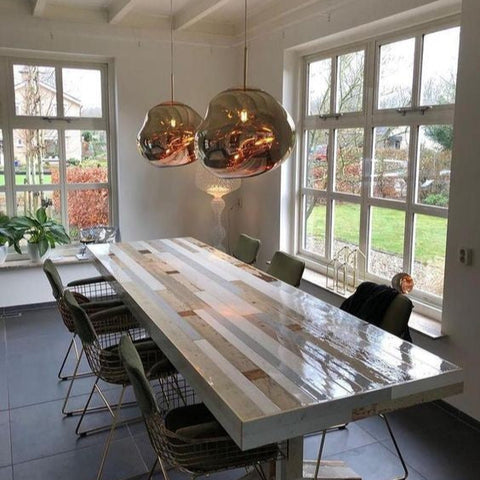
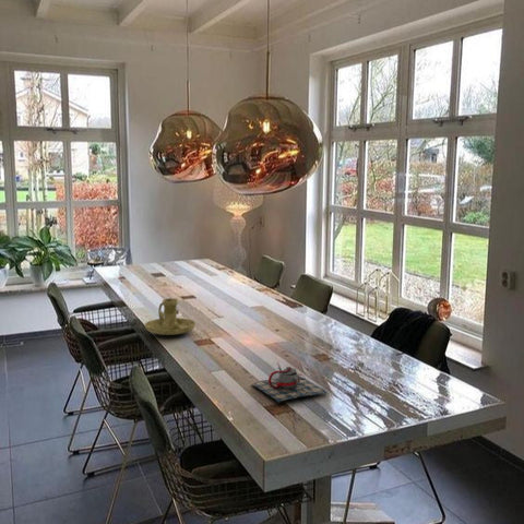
+ candle holder [144,297,196,336]
+ teapot [250,361,330,404]
